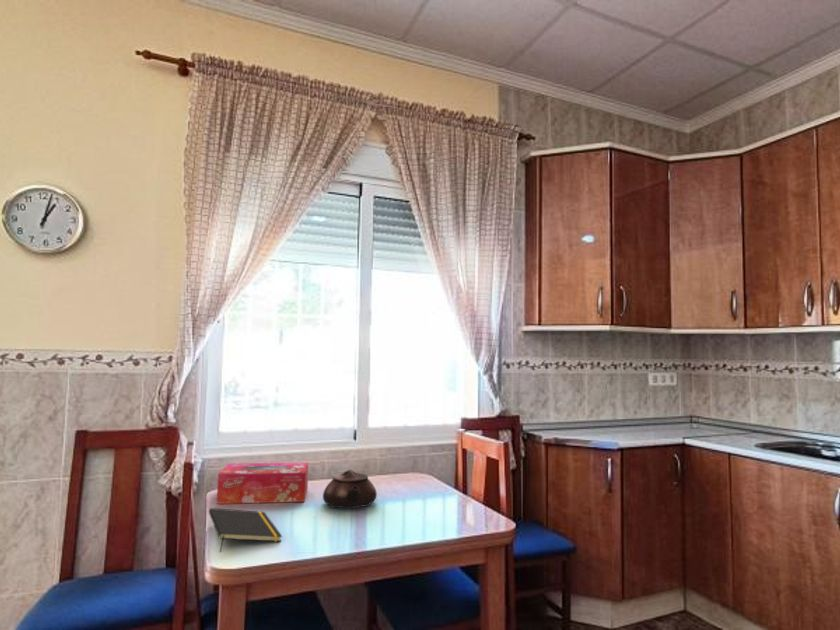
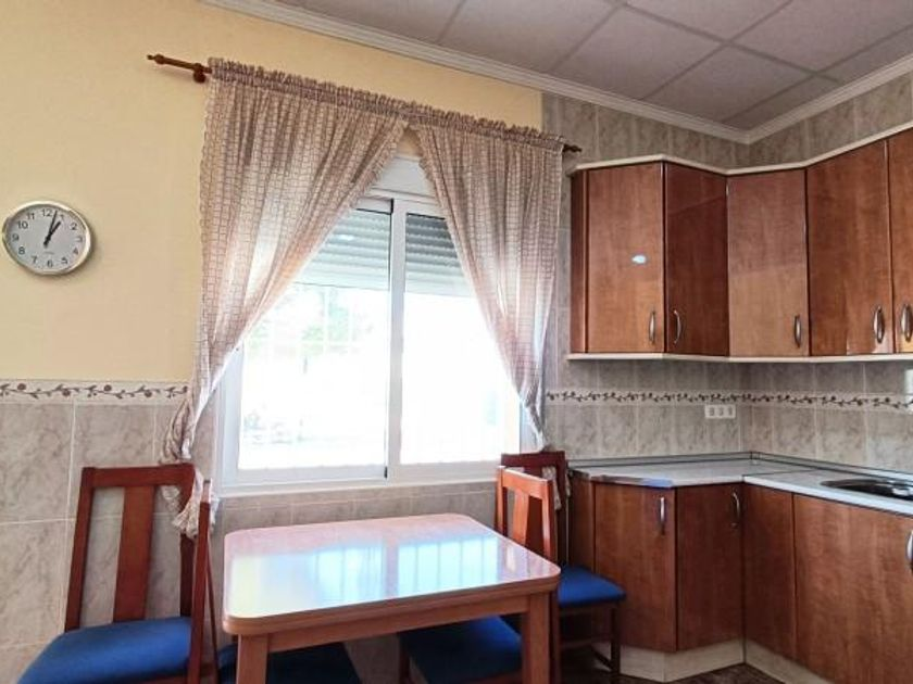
- tissue box [216,462,309,505]
- notepad [208,507,283,553]
- teapot [322,469,378,509]
